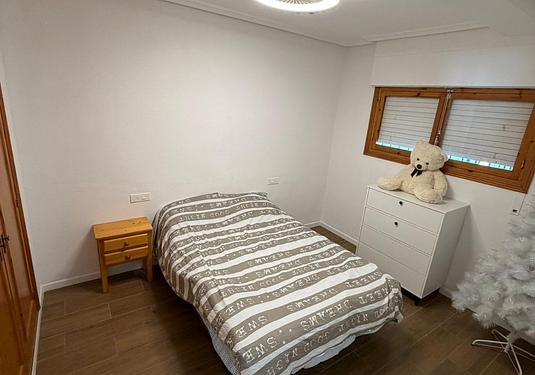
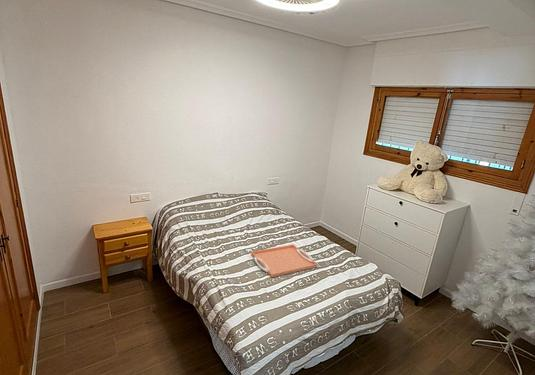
+ serving tray [250,244,319,278]
